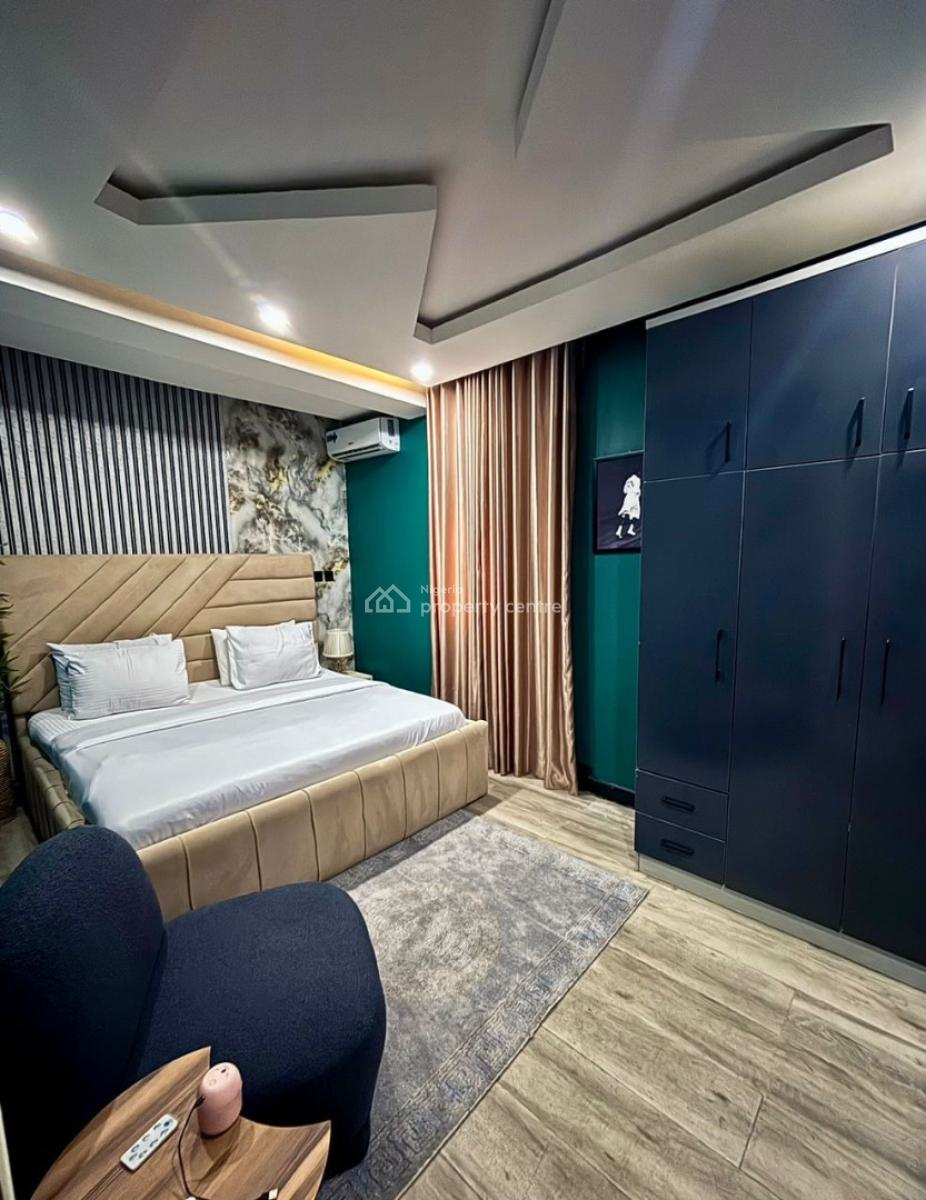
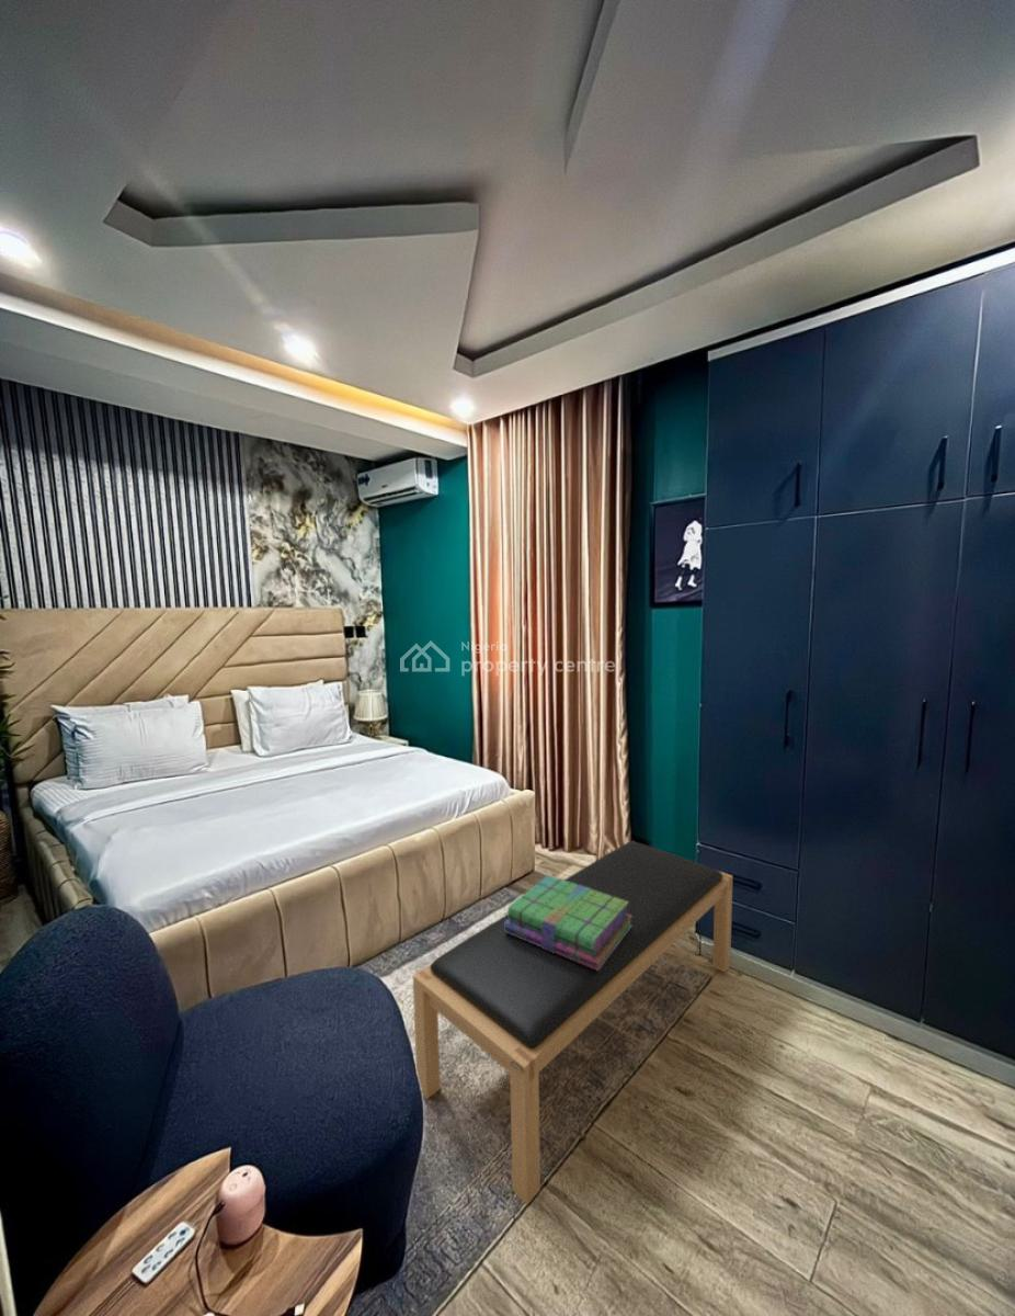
+ stack of books [504,874,632,971]
+ bench [412,840,733,1206]
